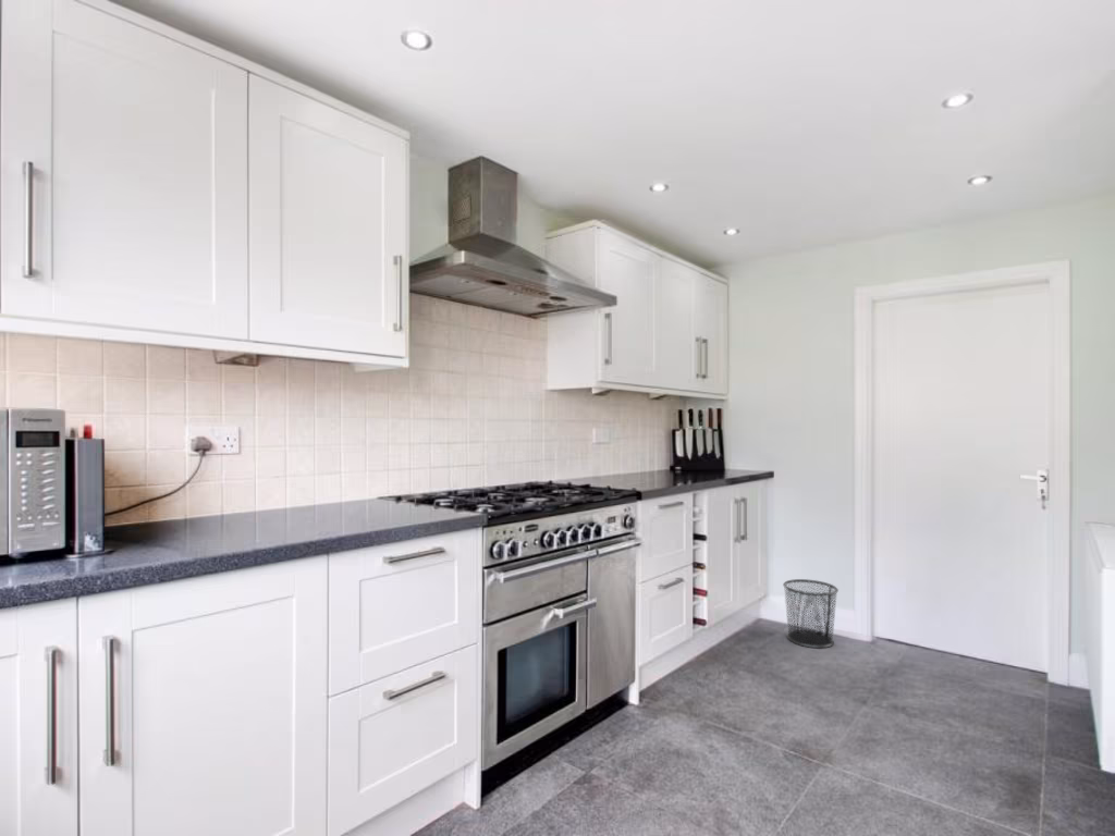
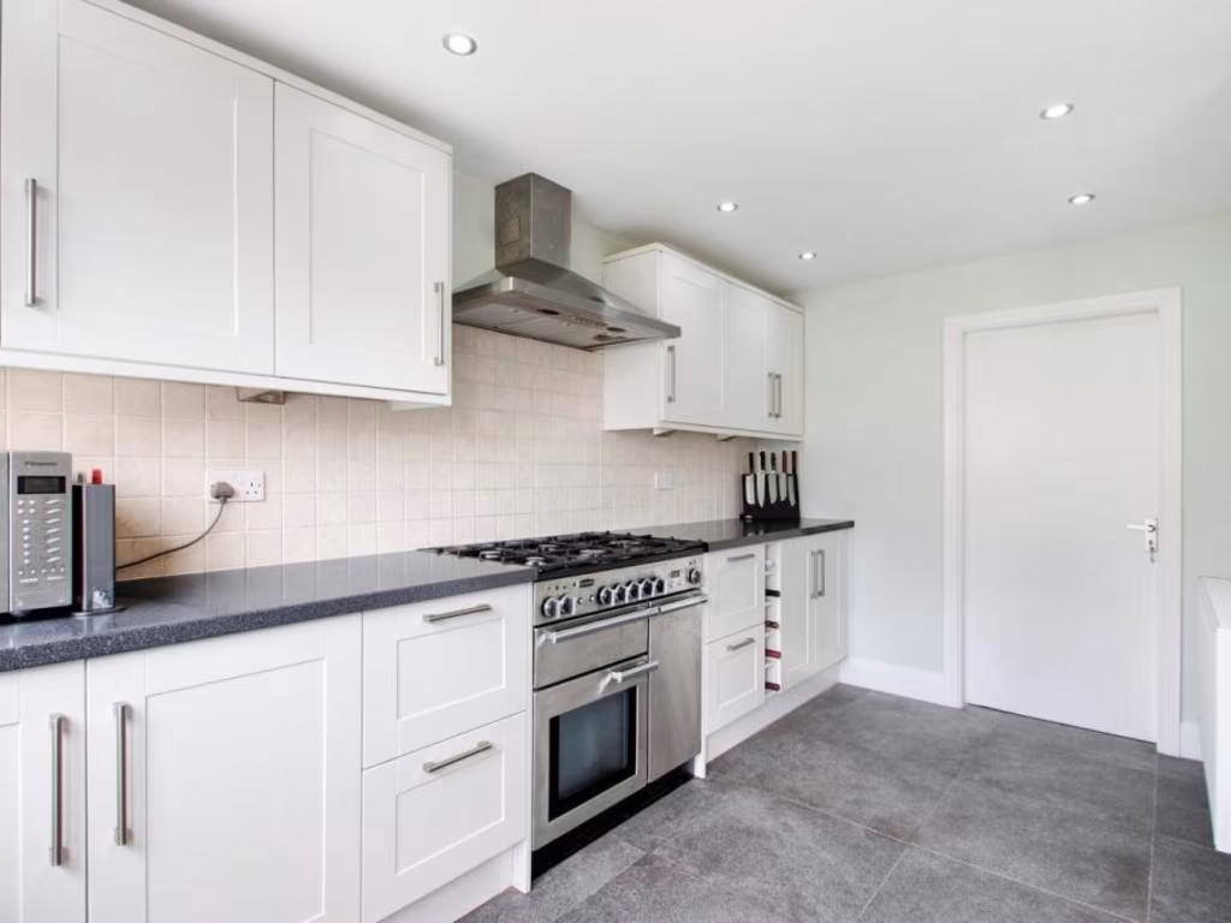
- waste bin [782,578,840,649]
